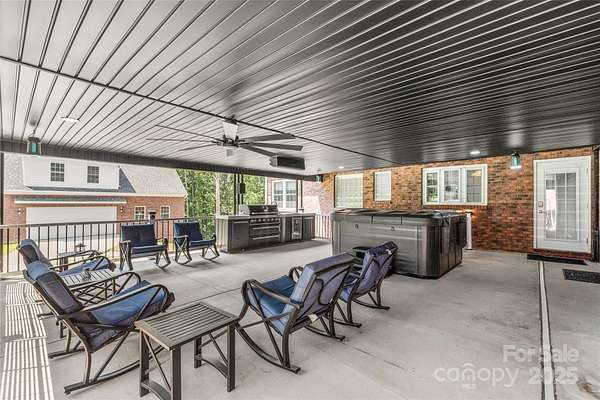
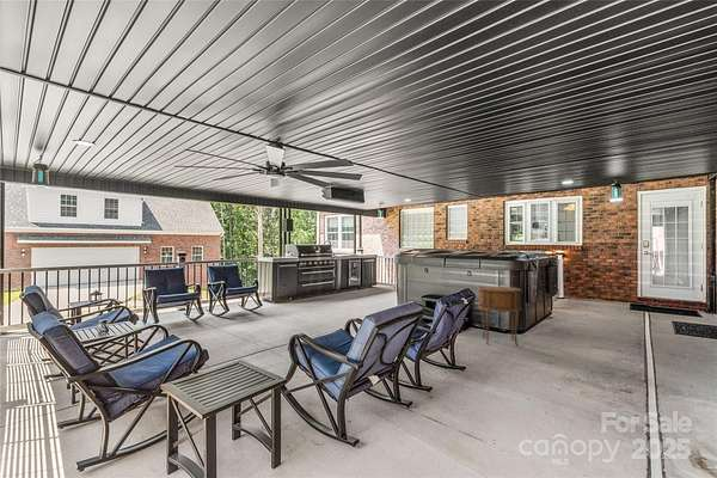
+ side table [477,286,522,347]
